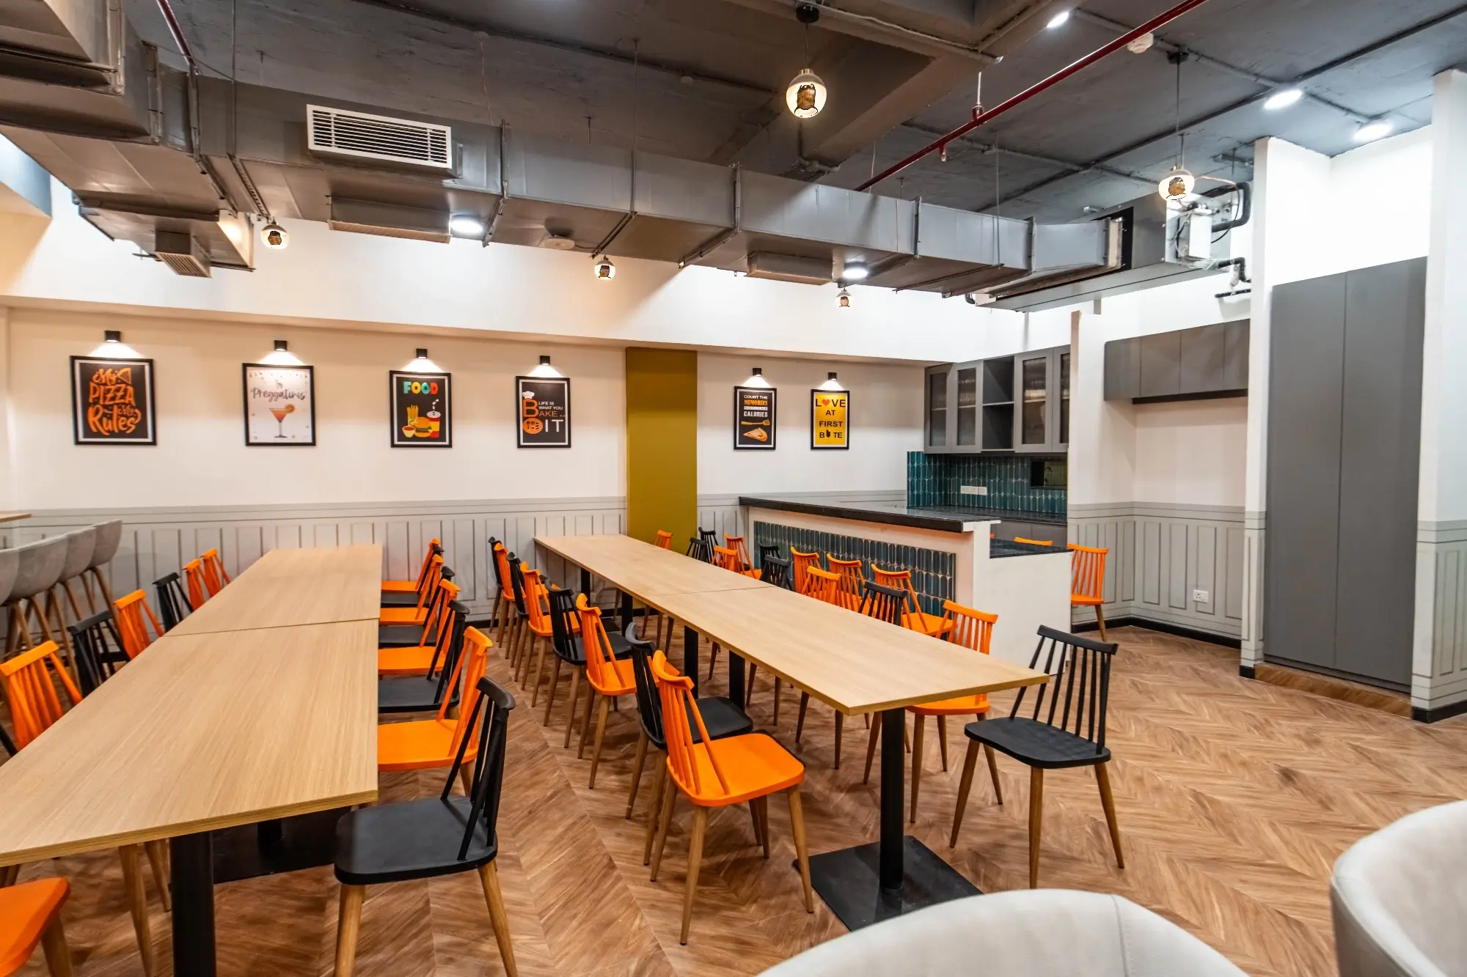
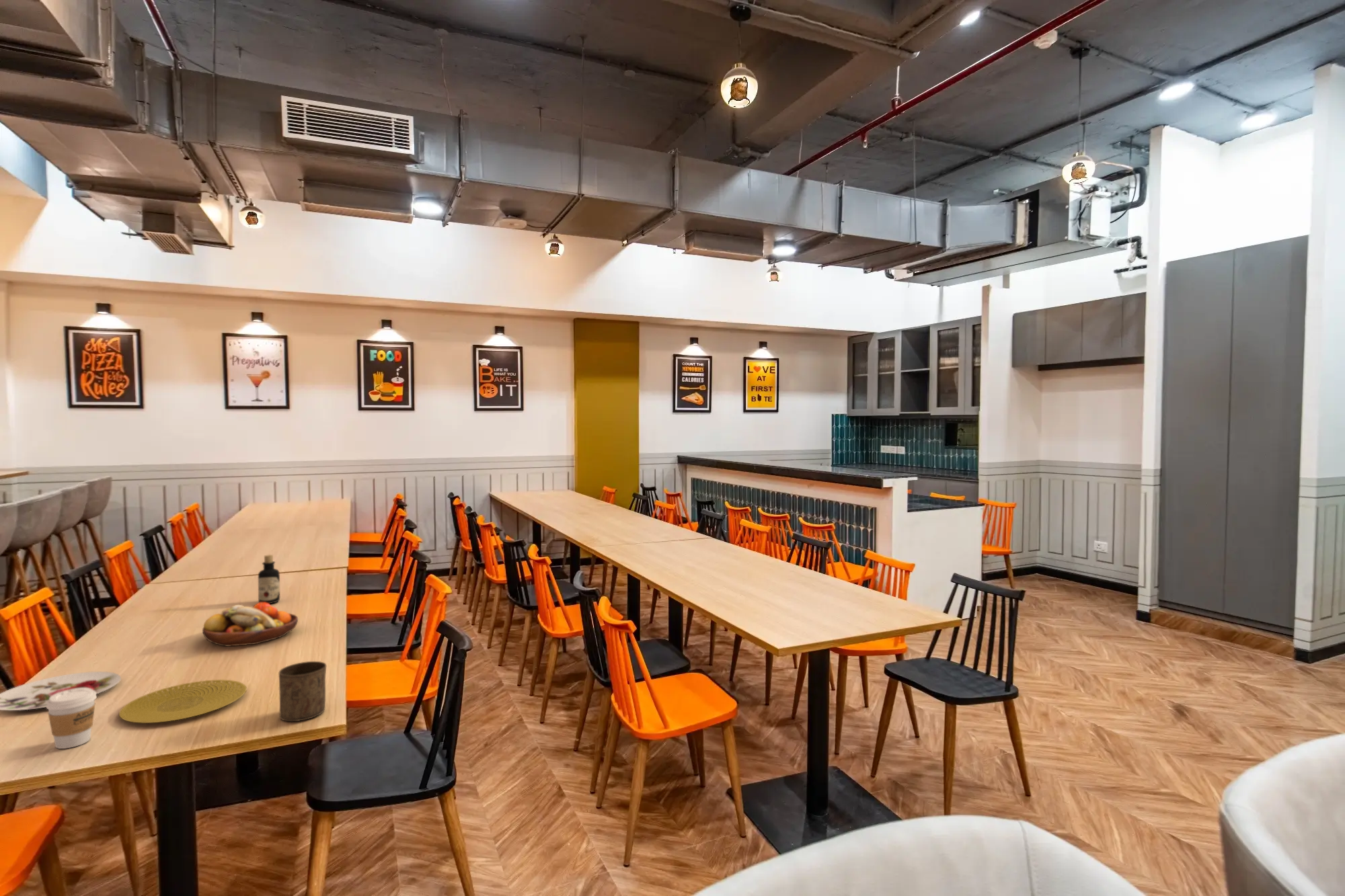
+ coffee cup [46,688,98,749]
+ fruit bowl [202,602,299,647]
+ plate [118,679,247,724]
+ plate [0,671,122,711]
+ cup [278,661,327,722]
+ bottle [258,554,280,604]
